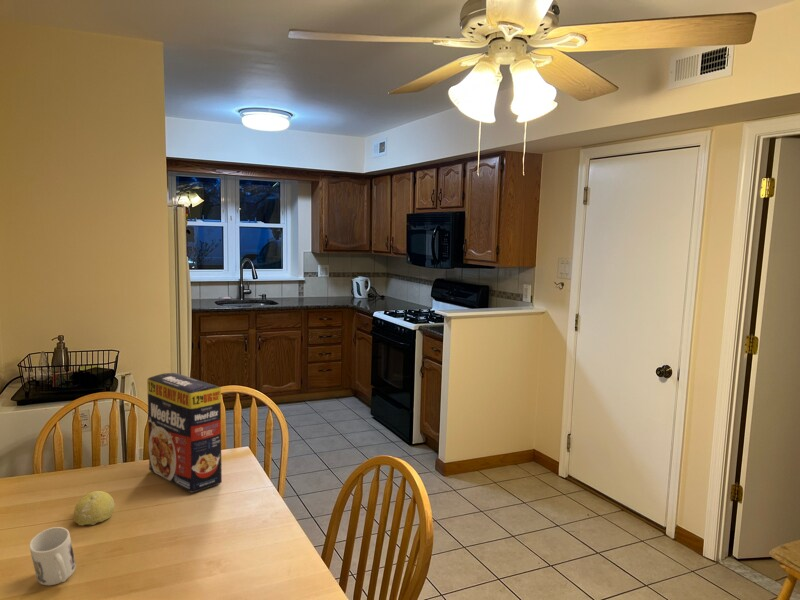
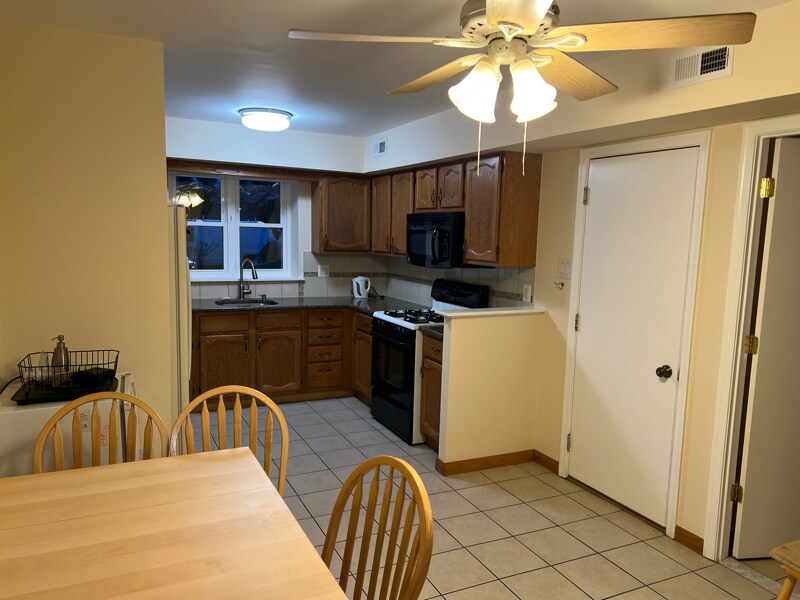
- fruit [73,490,116,526]
- mug [29,526,77,586]
- cereal box [146,372,223,493]
